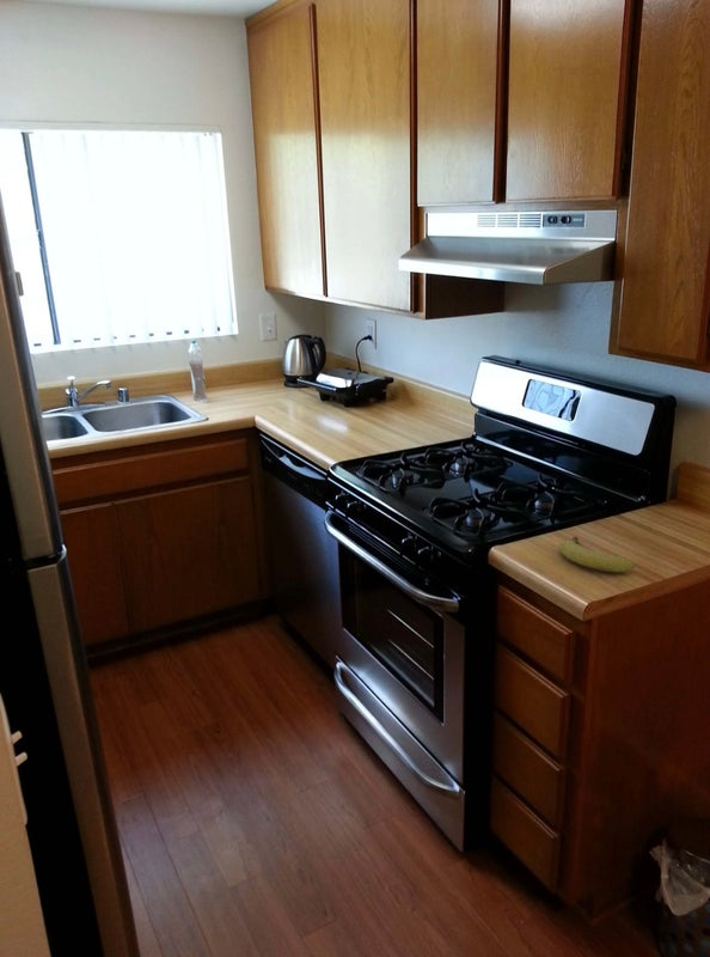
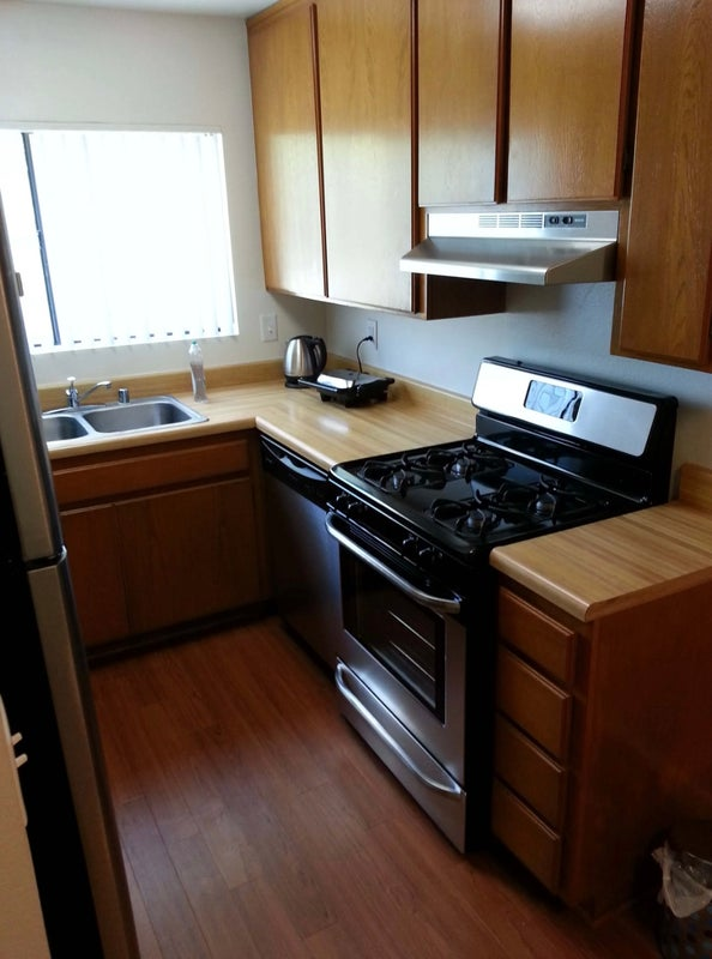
- fruit [558,535,636,573]
